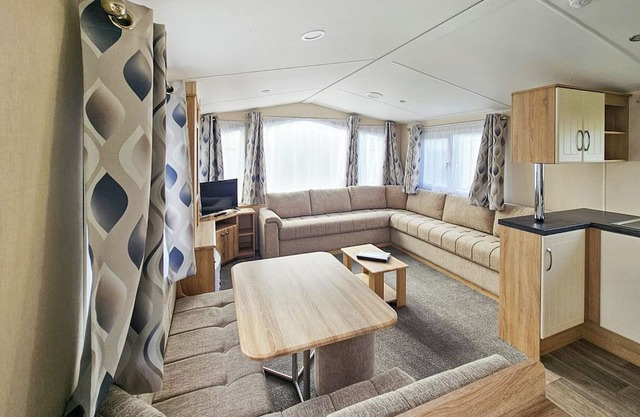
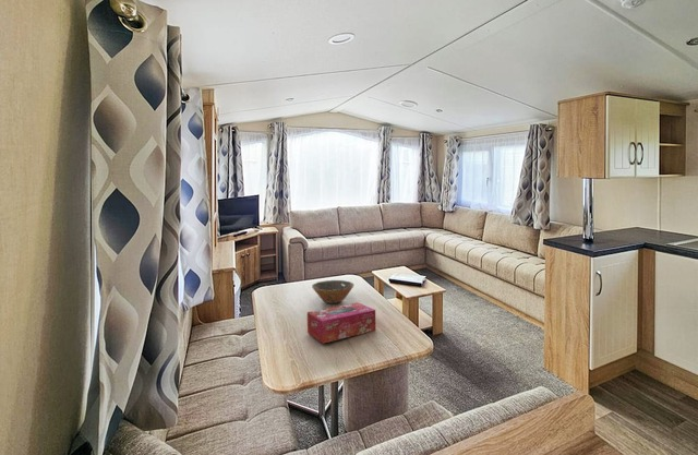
+ tissue box [306,302,376,345]
+ bowl [311,279,356,304]
